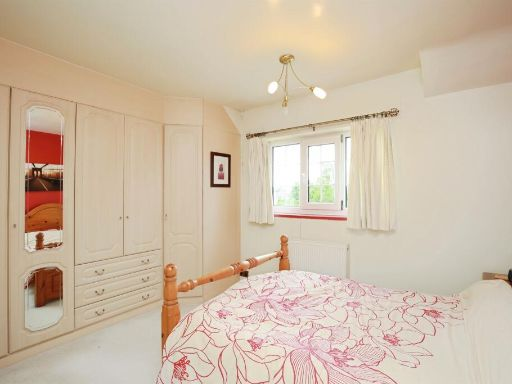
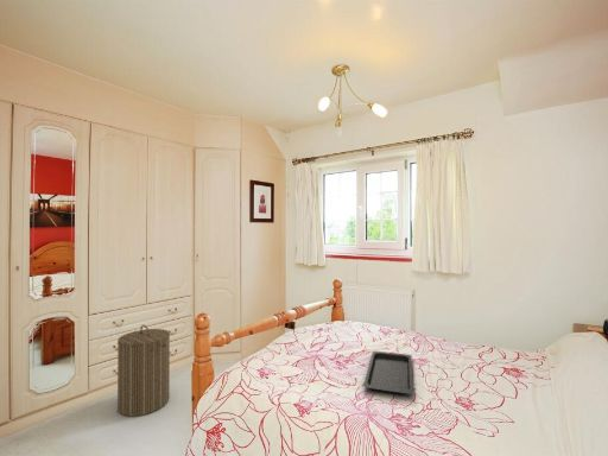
+ serving tray [362,350,414,395]
+ laundry hamper [116,324,171,418]
